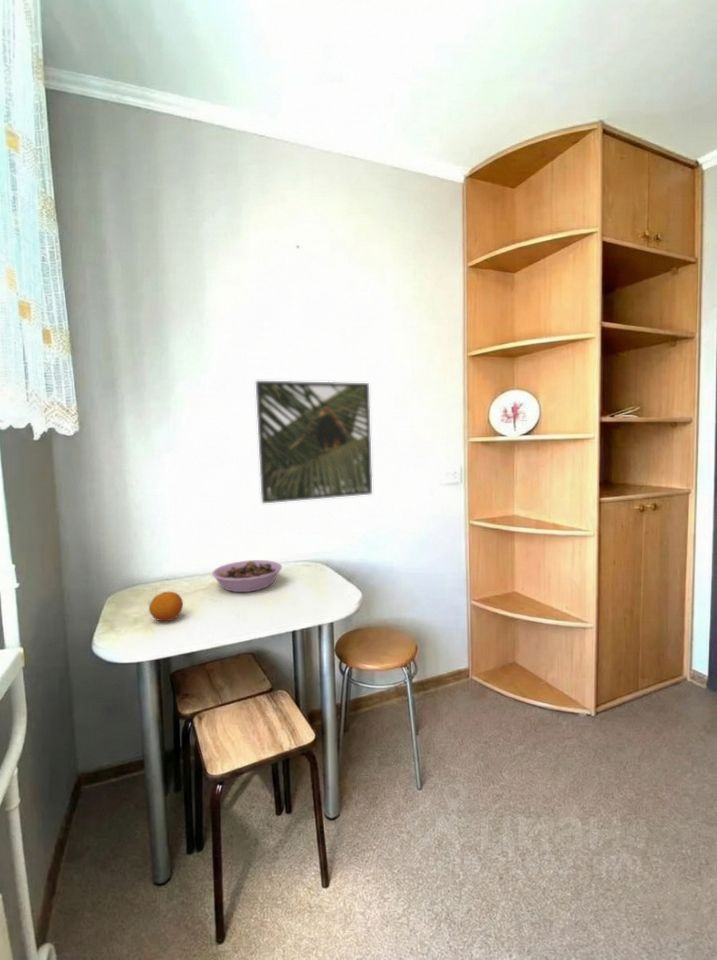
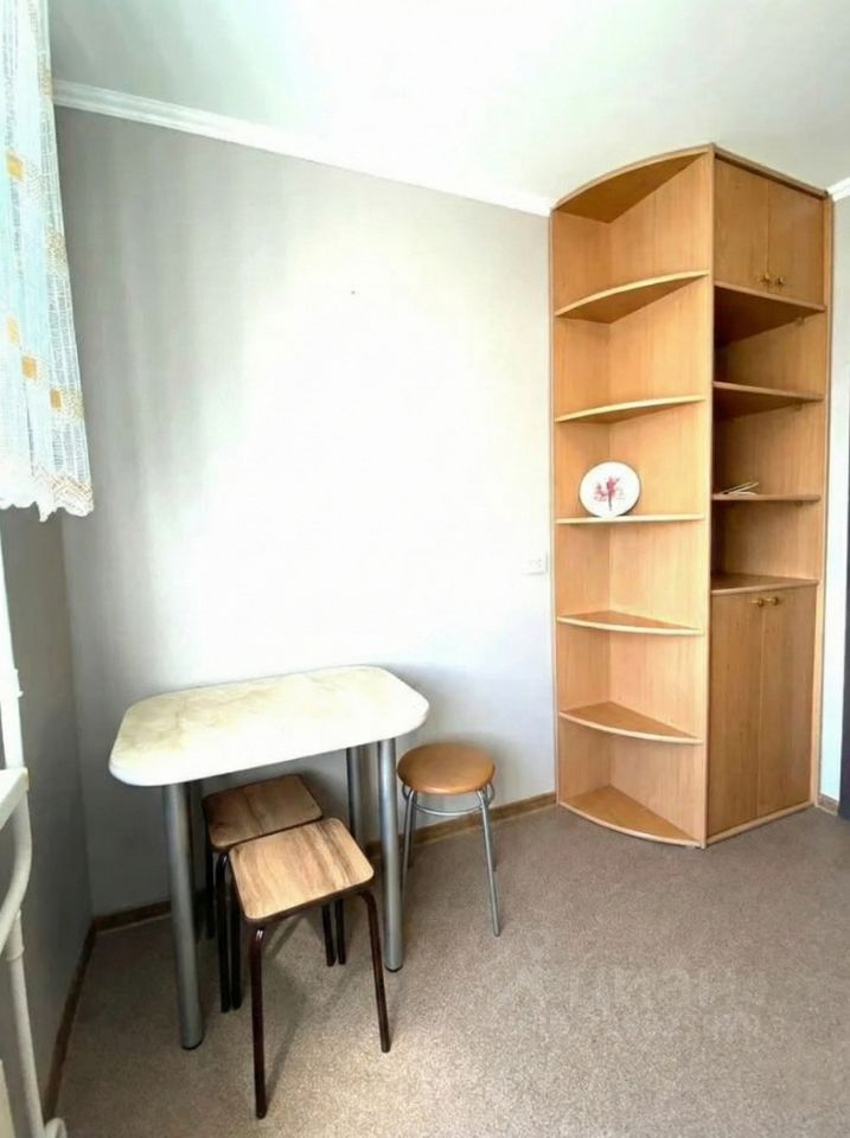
- bowl [211,559,283,593]
- fruit [148,591,184,622]
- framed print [255,380,373,504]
